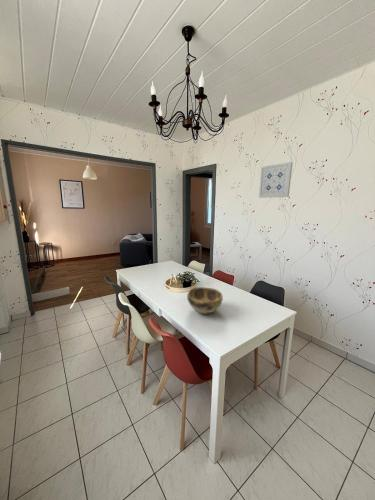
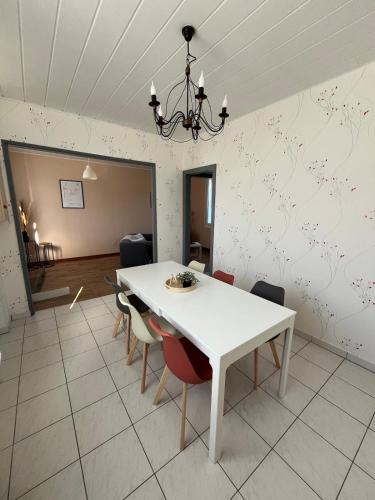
- decorative bowl [186,286,224,315]
- wall art [258,161,293,199]
